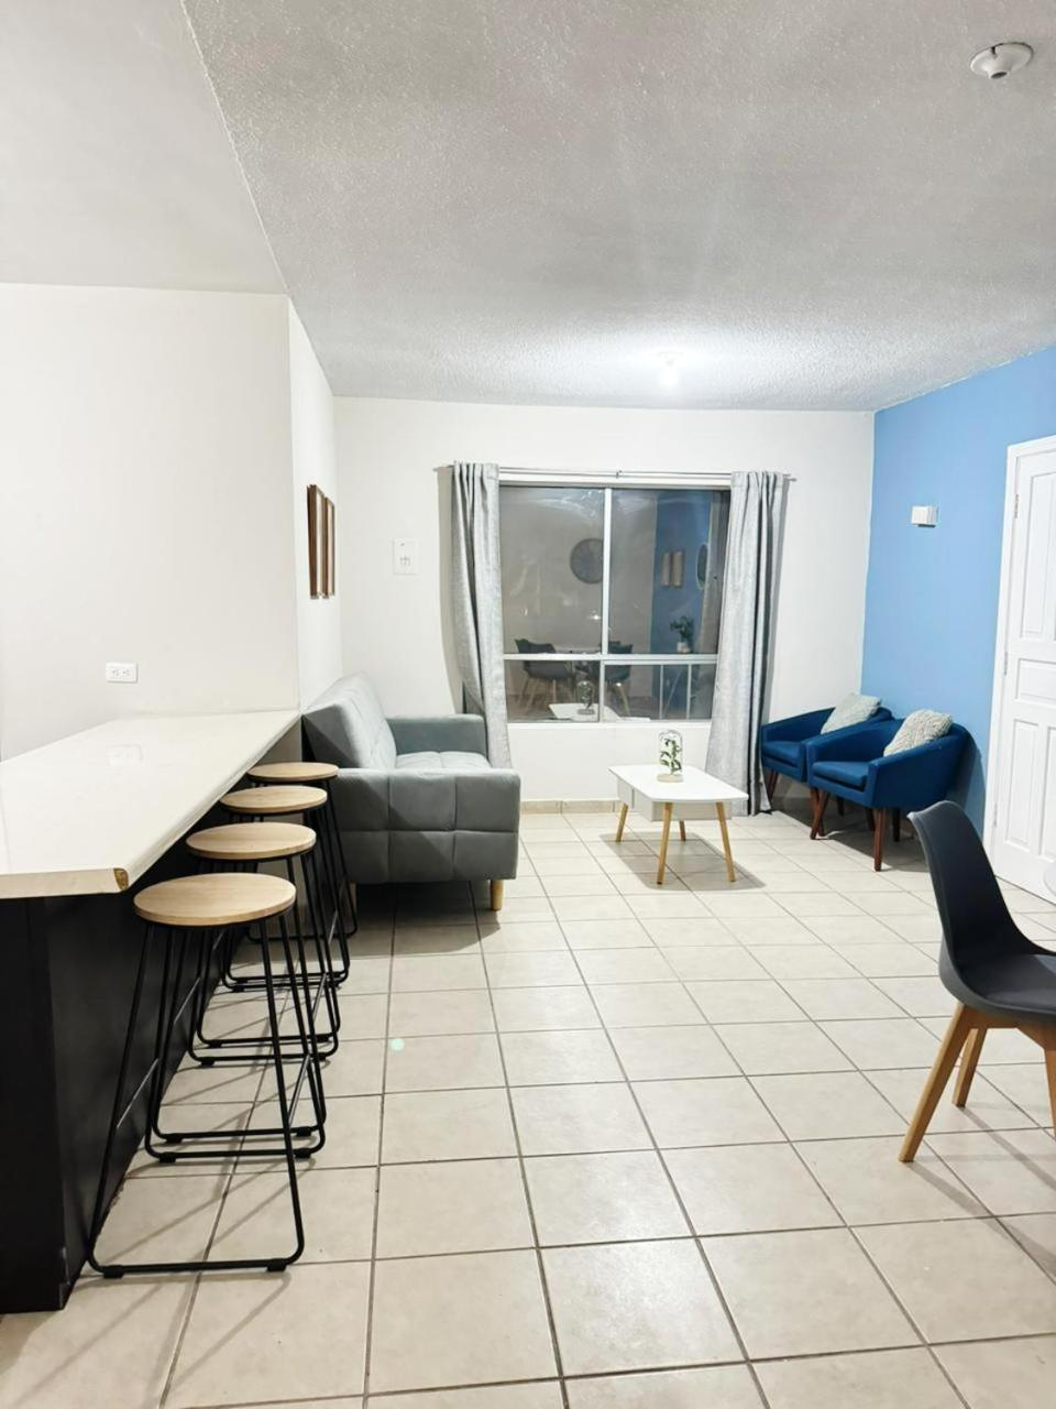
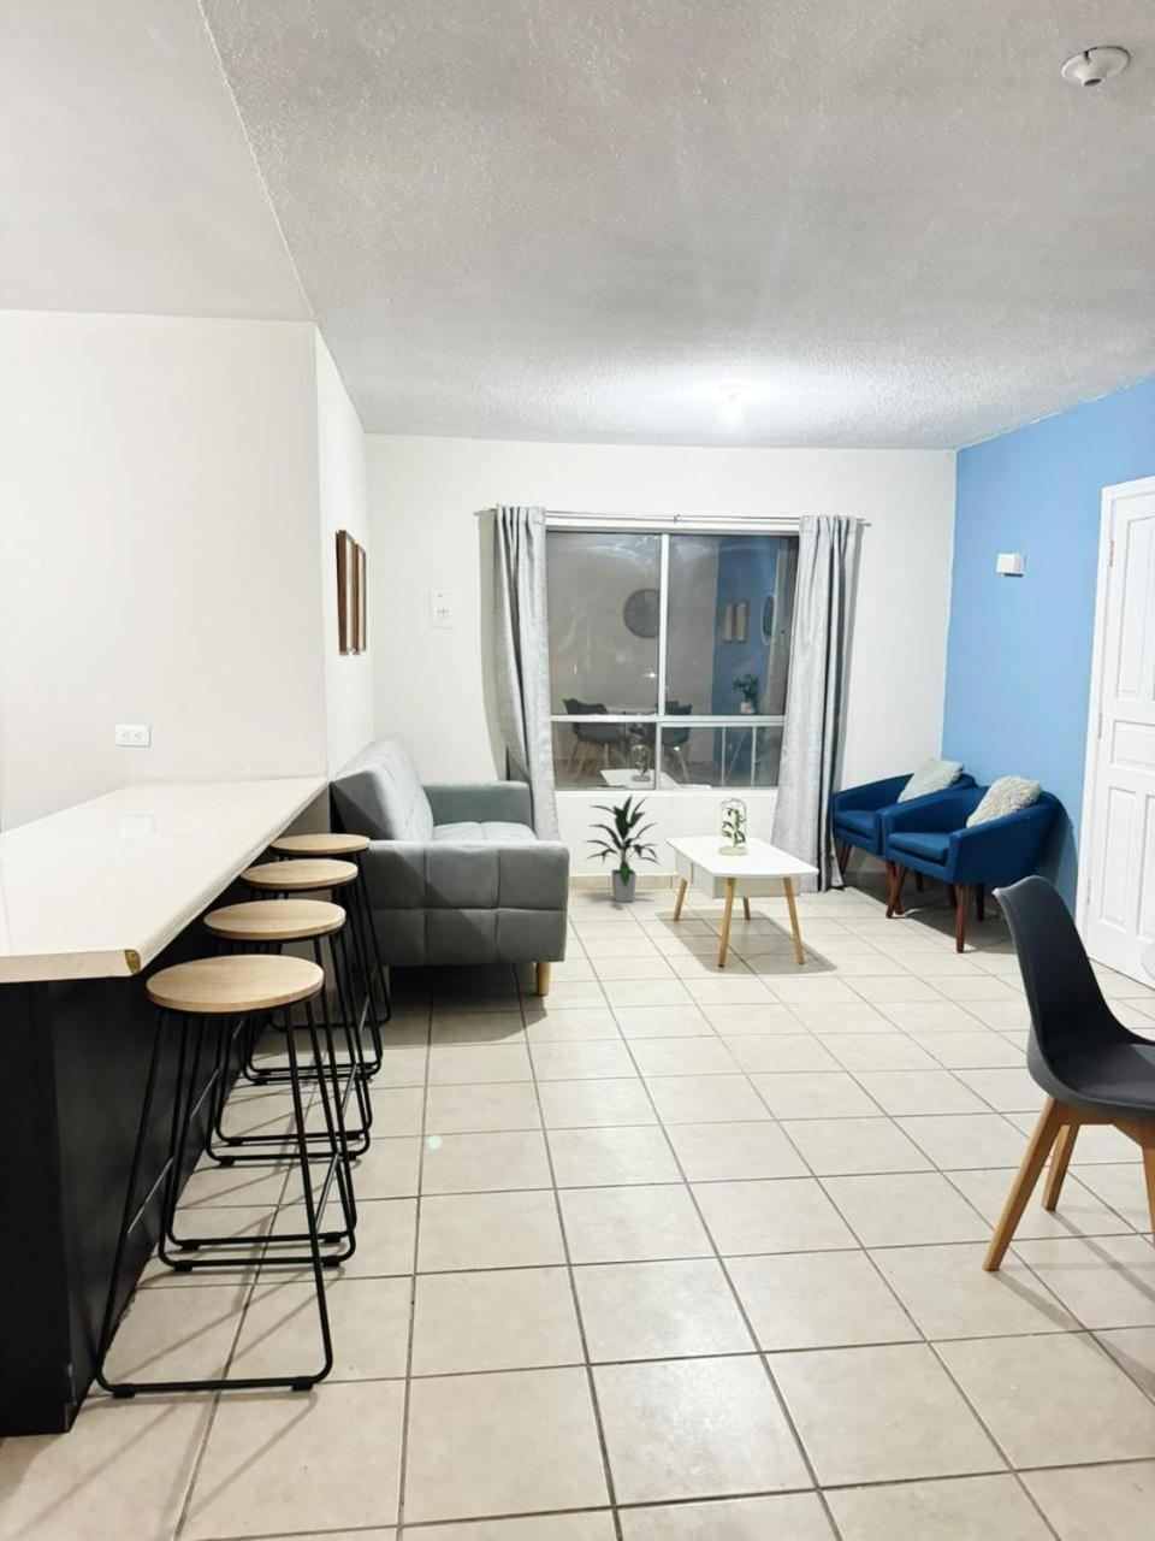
+ indoor plant [582,792,661,903]
